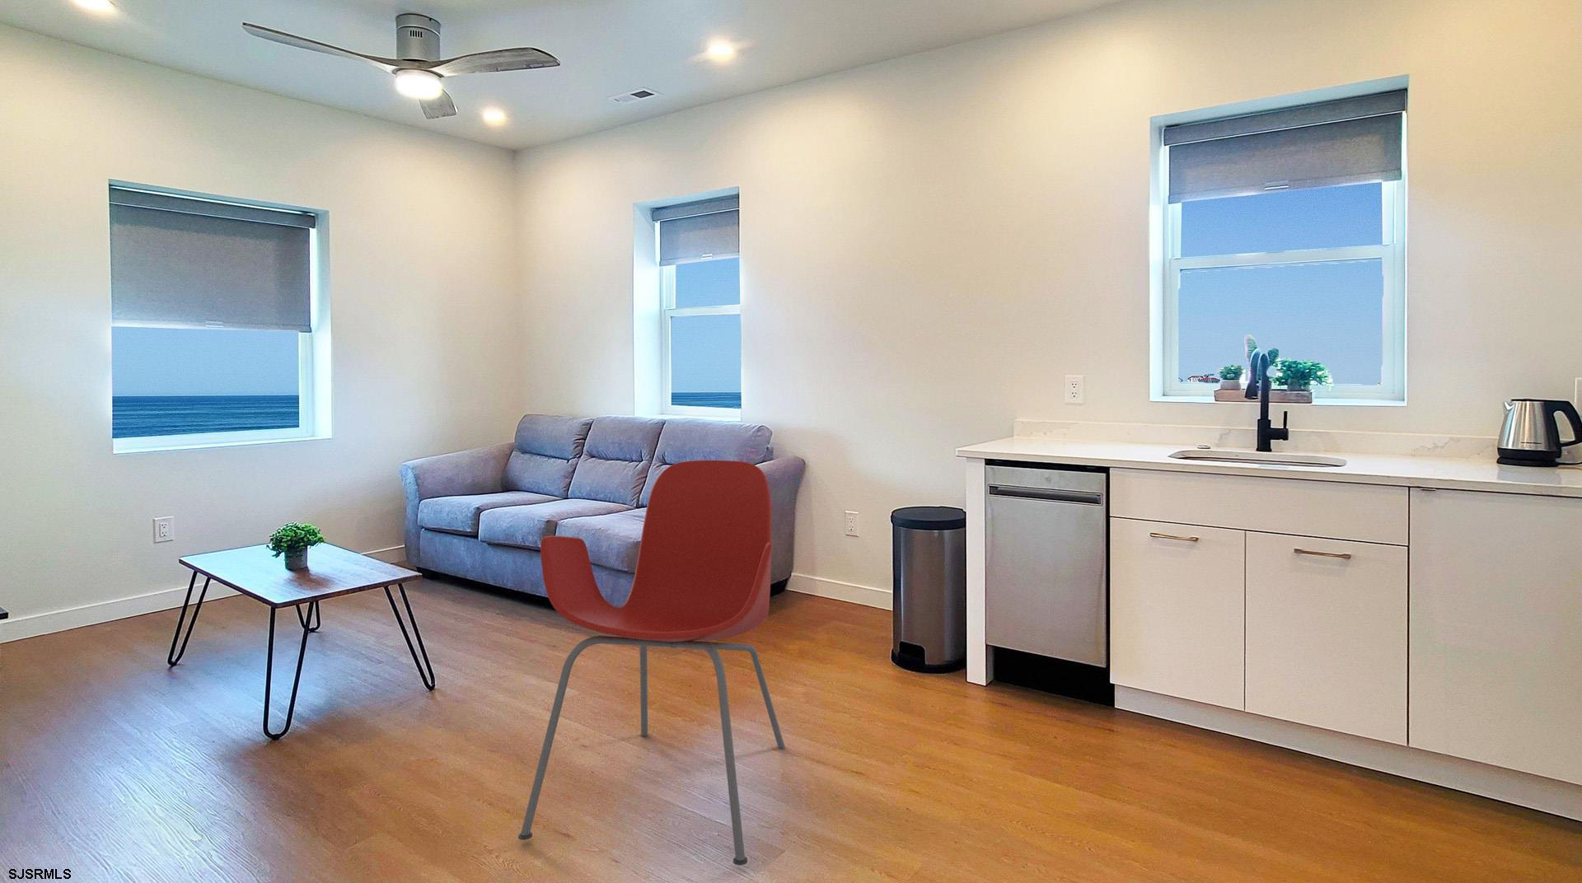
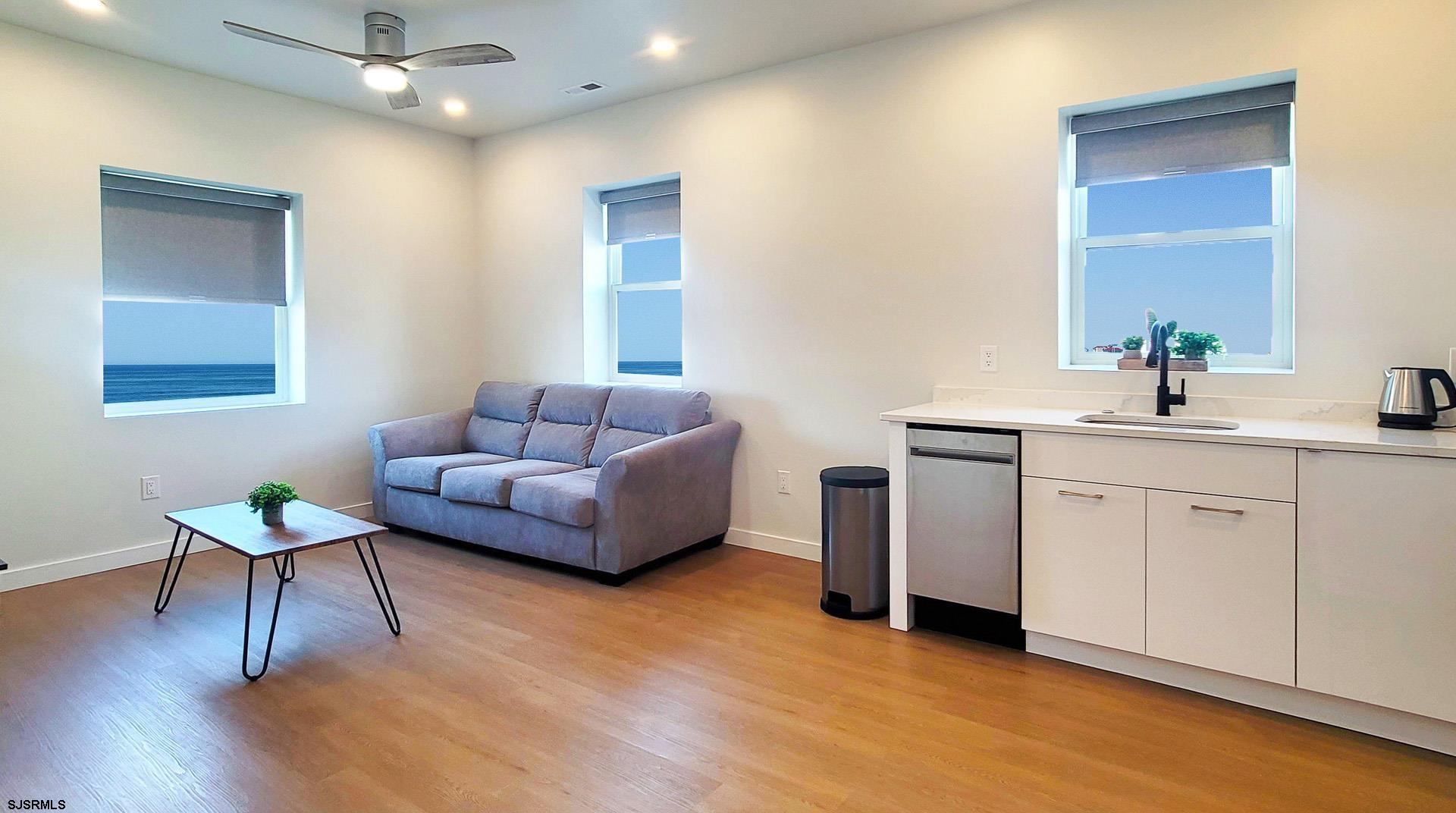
- armchair [517,459,786,866]
